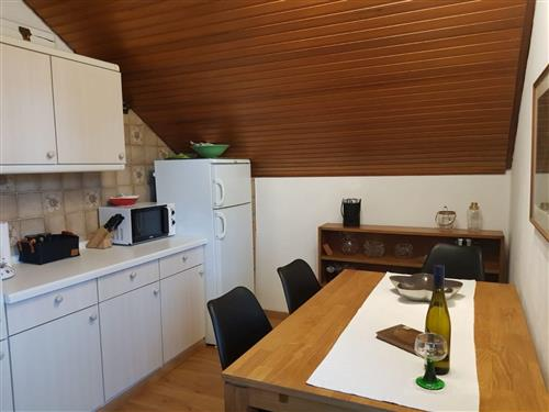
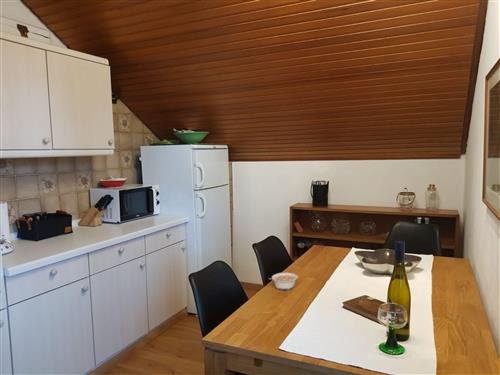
+ legume [267,272,299,291]
